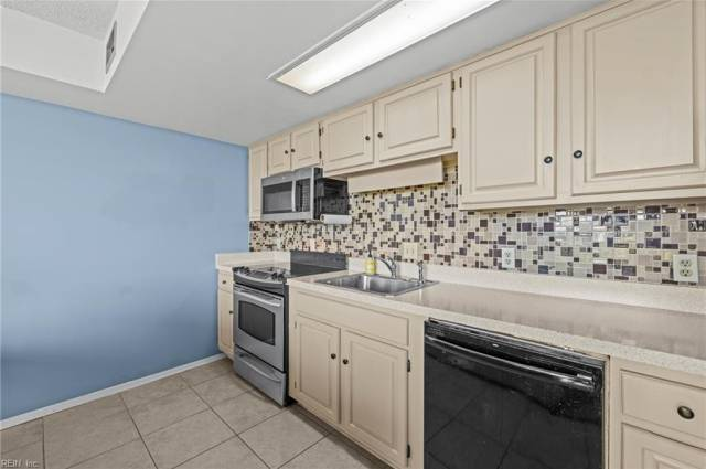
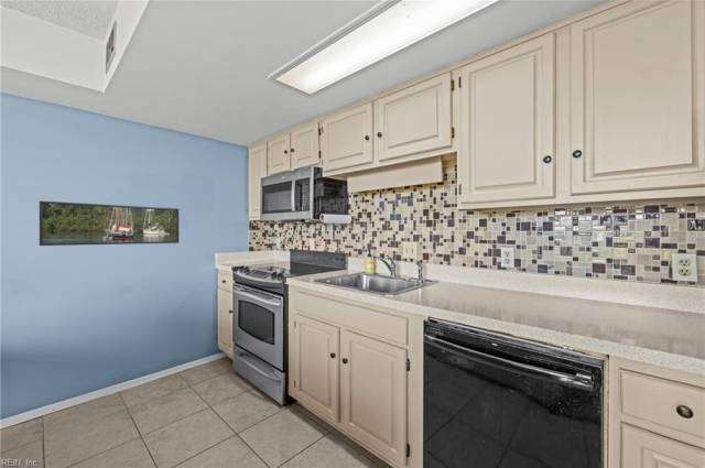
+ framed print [39,200,180,247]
